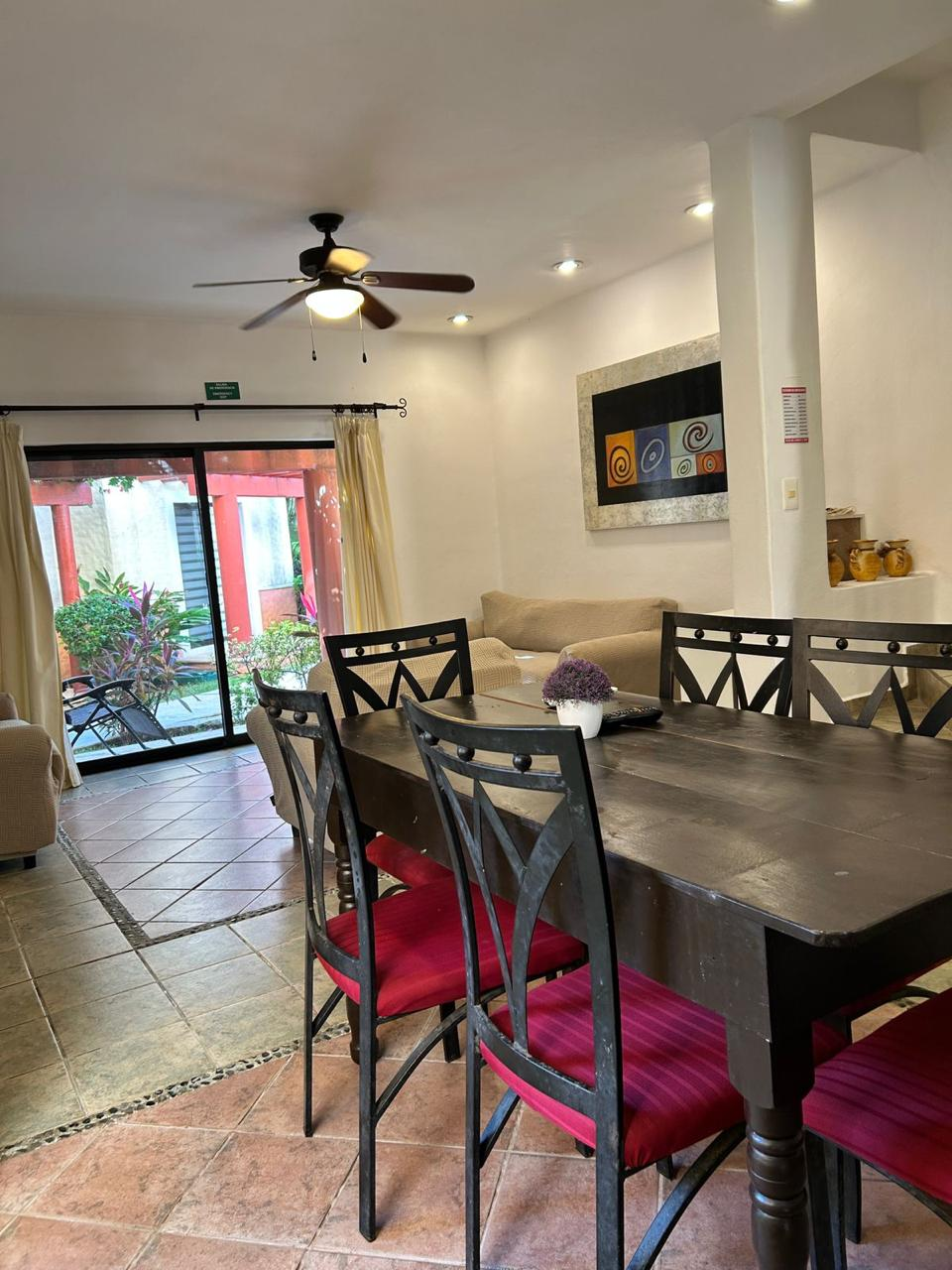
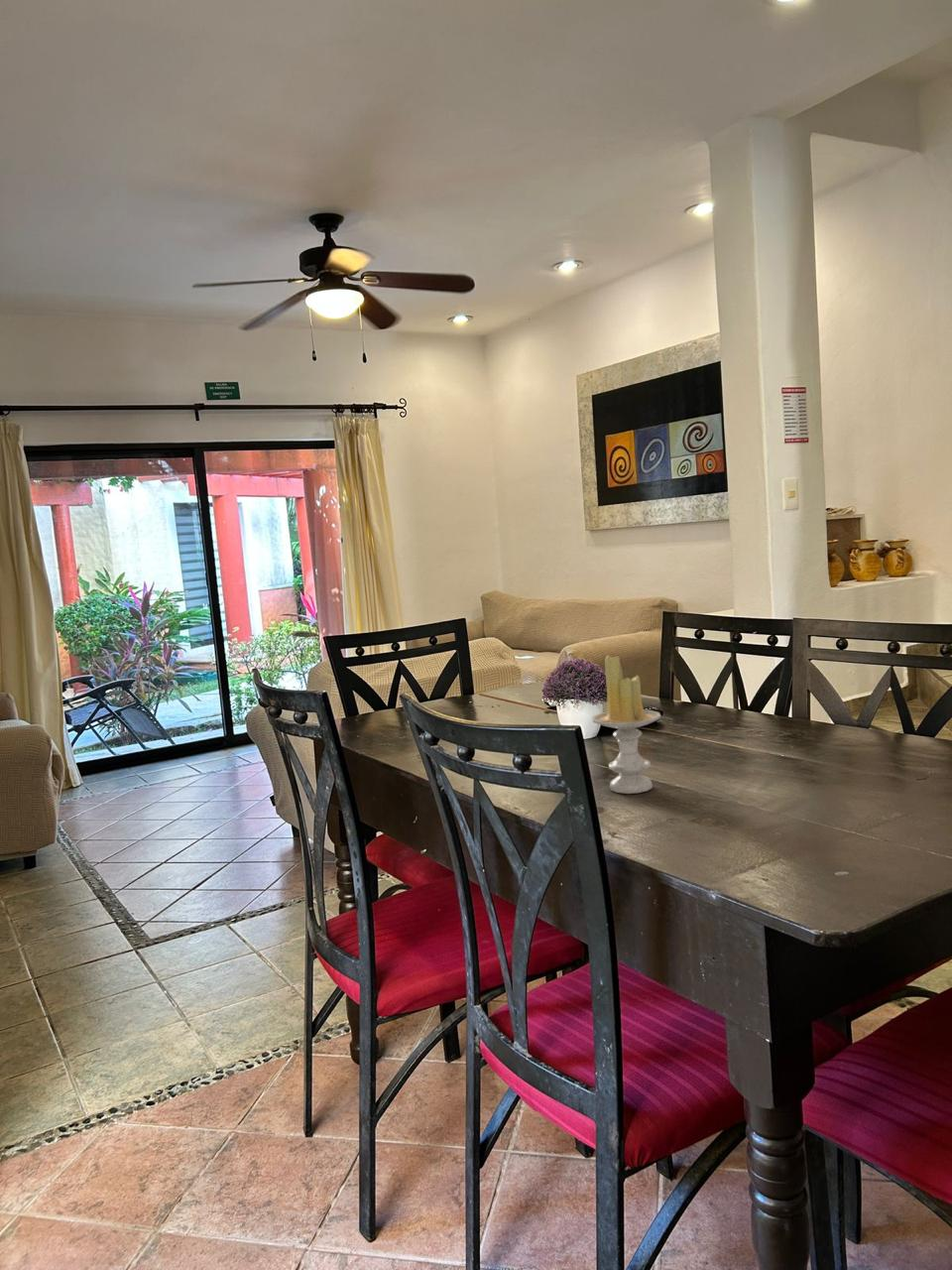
+ candle [591,654,661,795]
